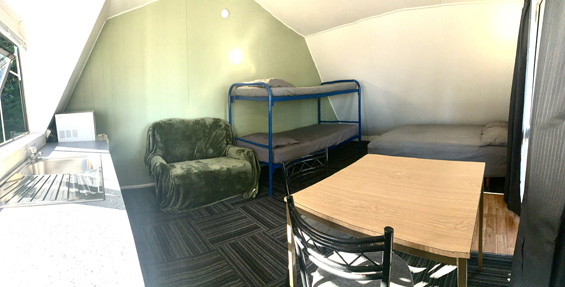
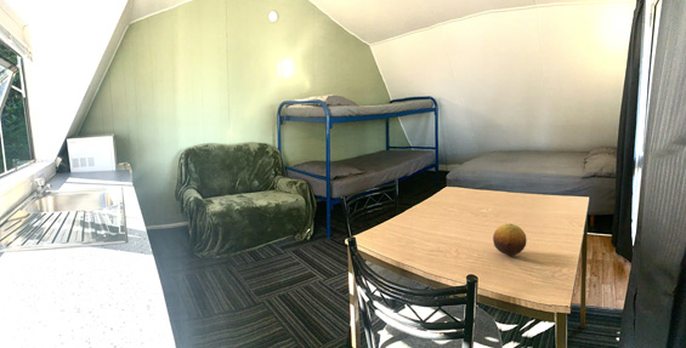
+ fruit [492,223,528,256]
